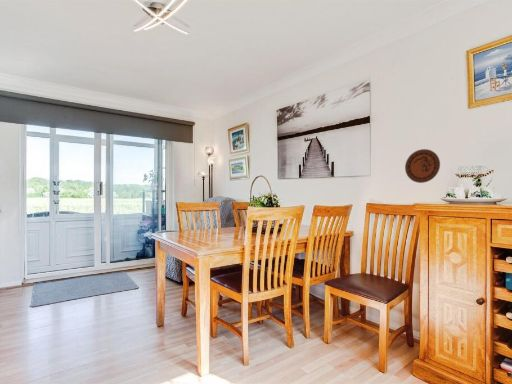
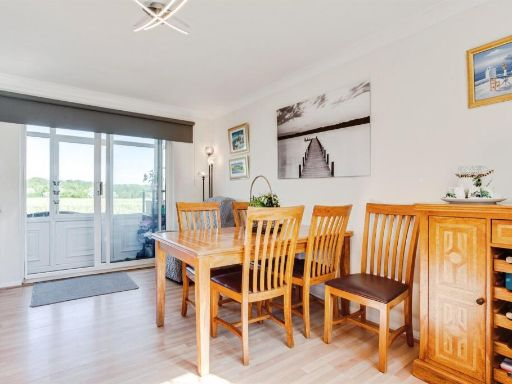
- decorative plate [404,148,441,184]
